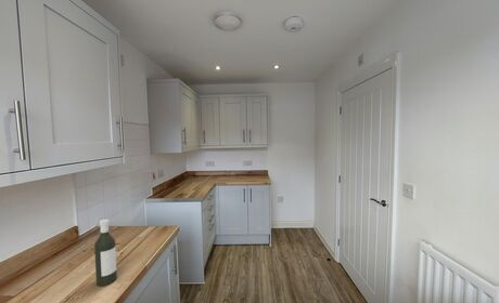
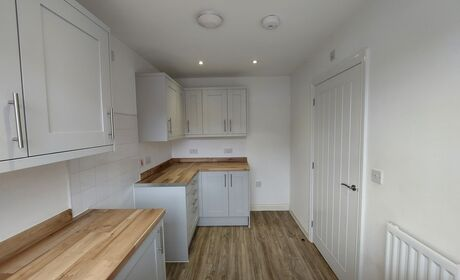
- bottle [93,219,118,287]
